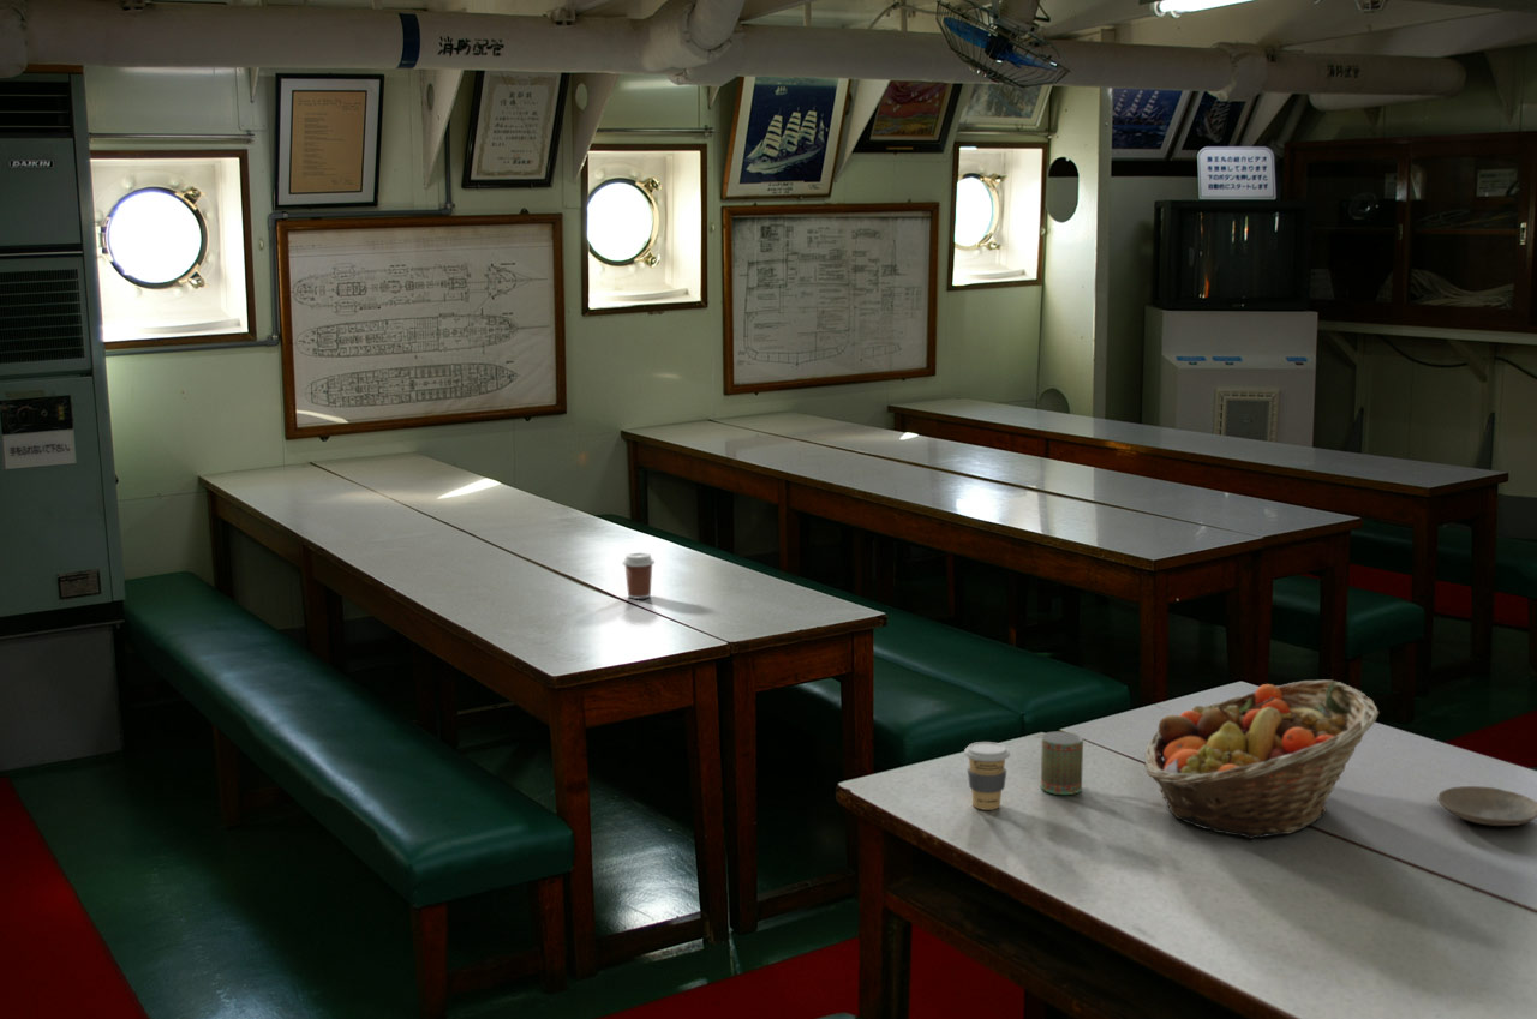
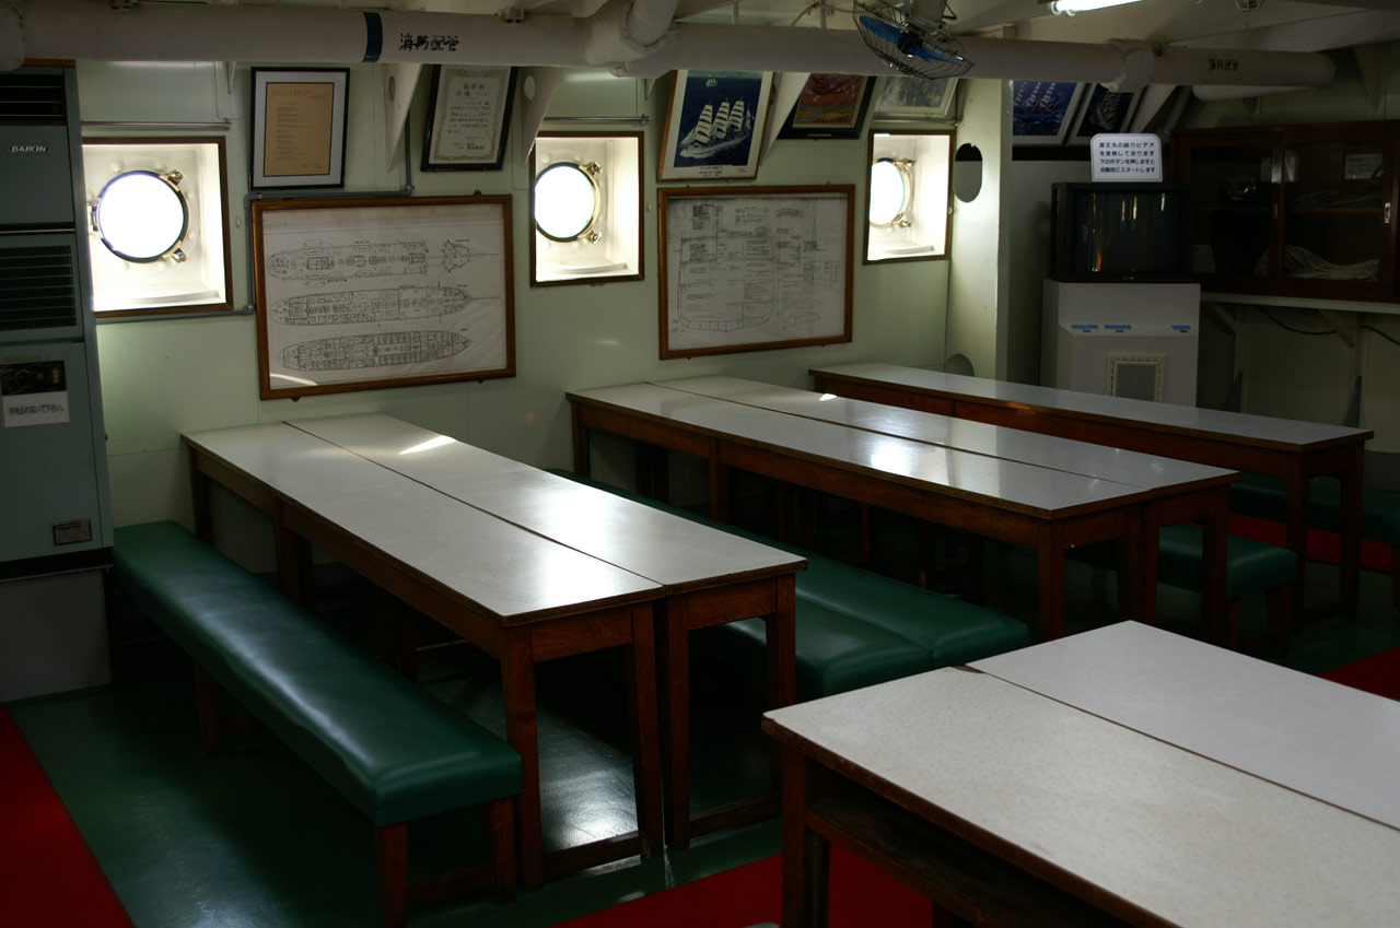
- coffee cup [622,551,656,600]
- mug [1040,730,1084,796]
- fruit basket [1143,679,1381,840]
- plate [1436,785,1537,827]
- coffee cup [963,741,1011,811]
